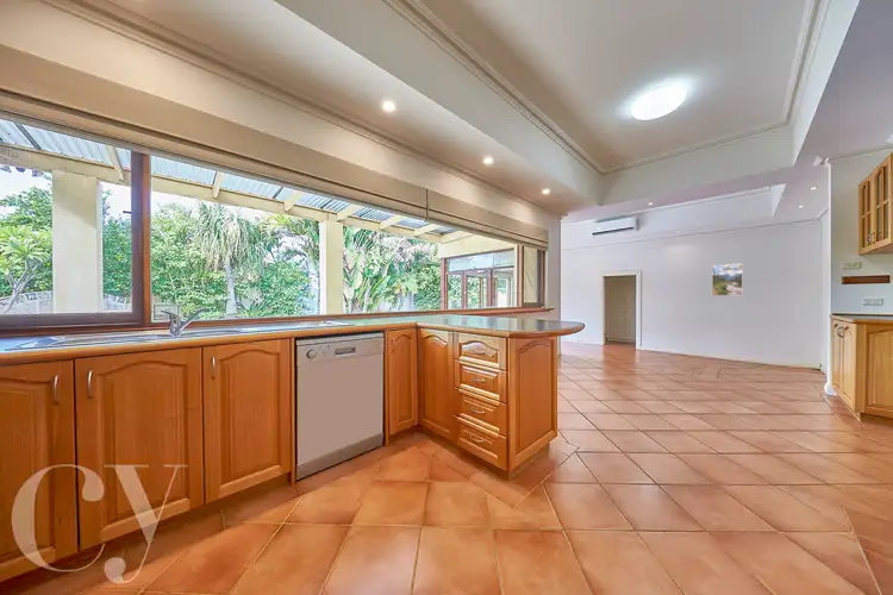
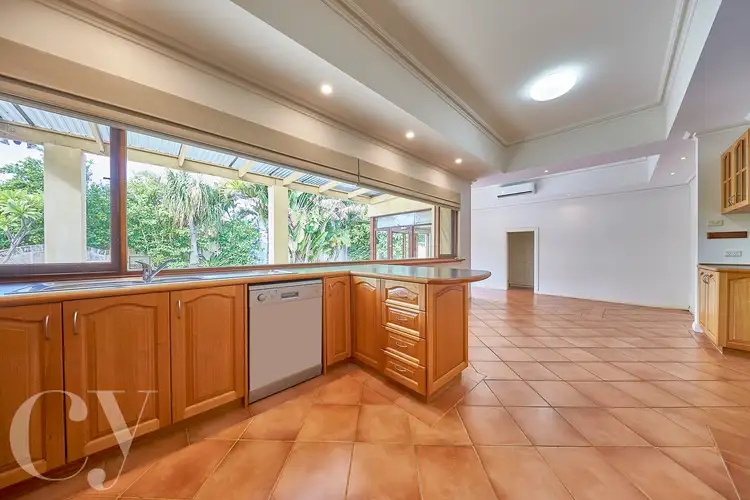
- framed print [711,262,744,298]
